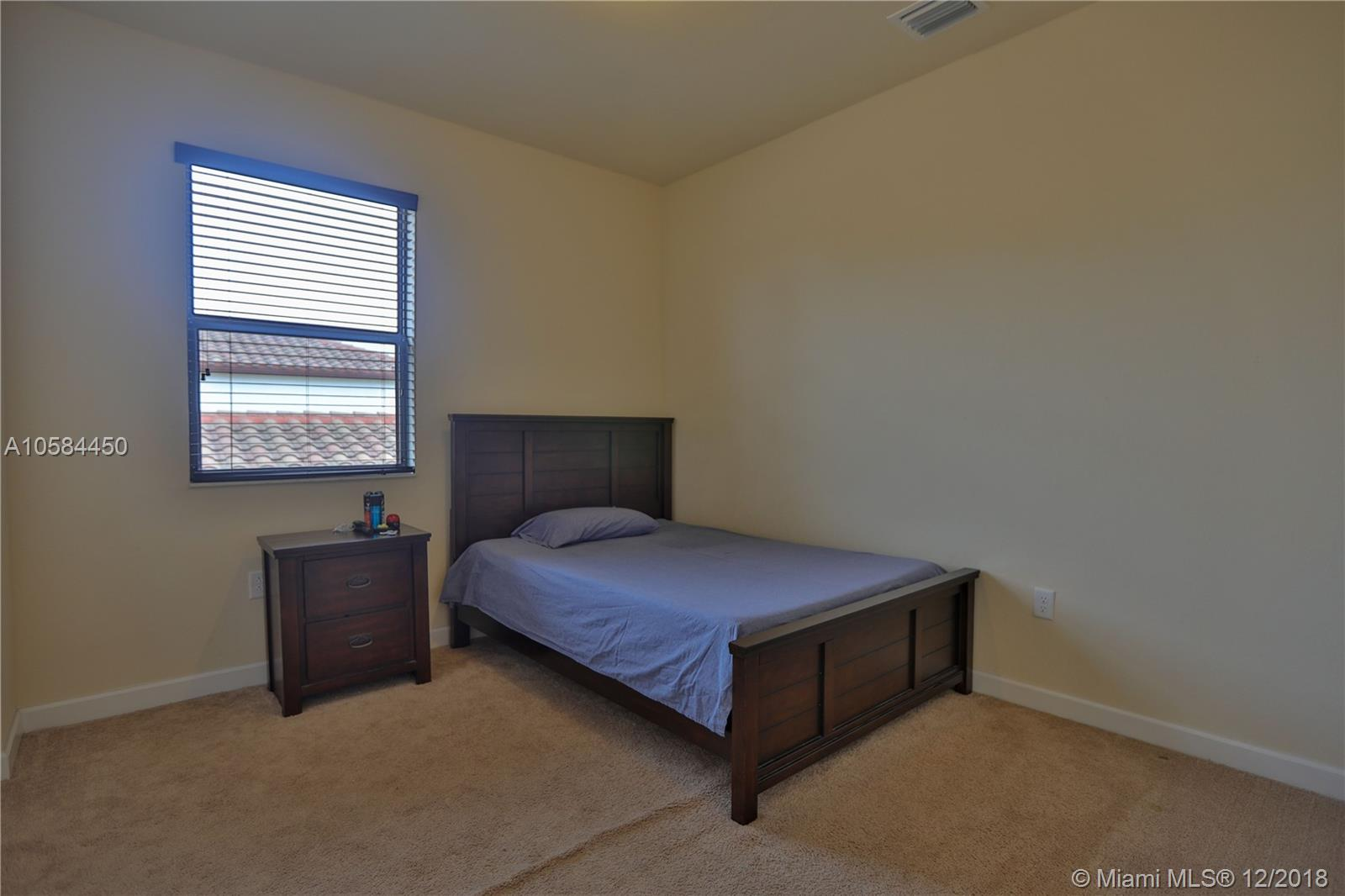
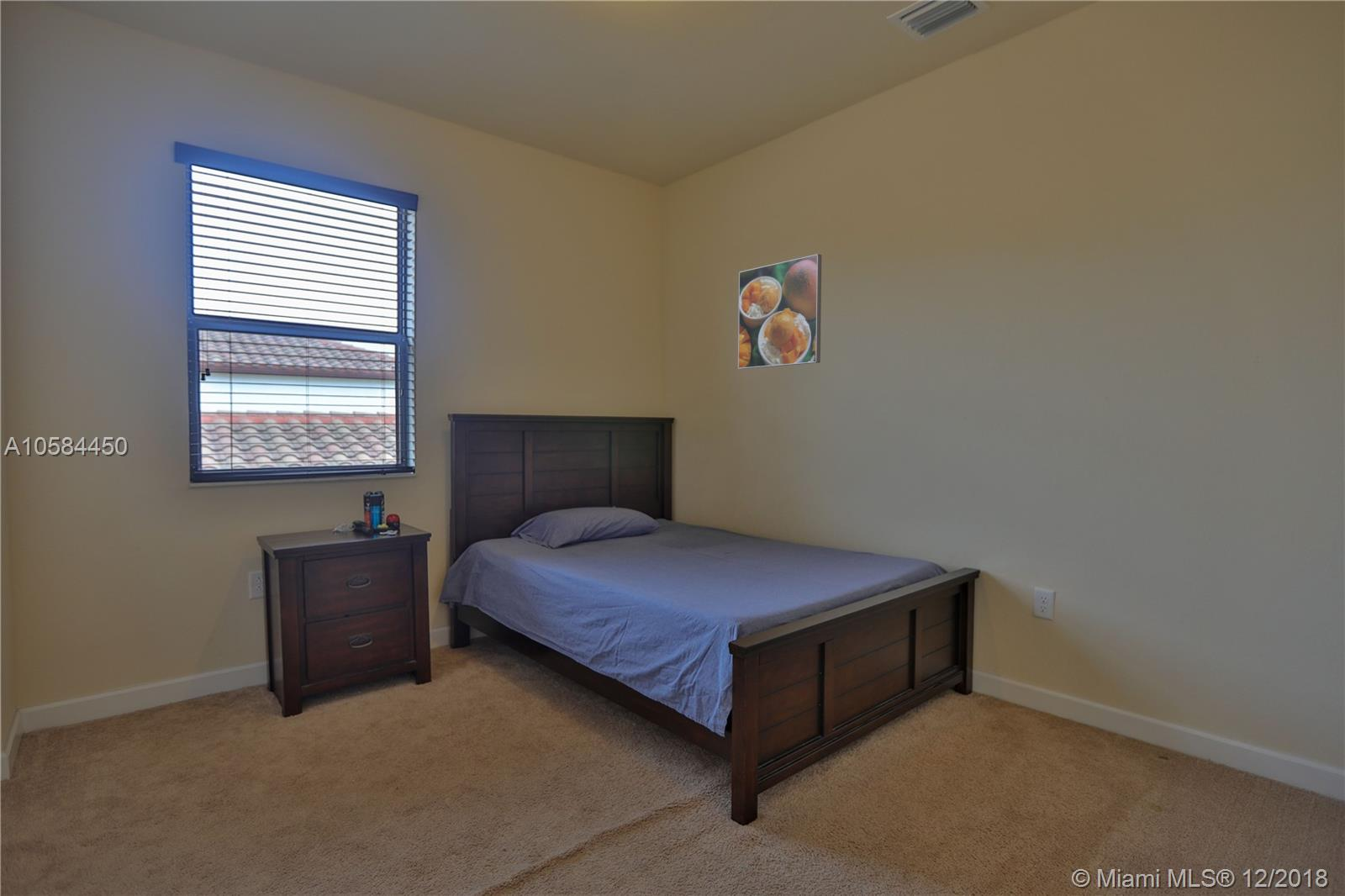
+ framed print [737,253,822,370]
